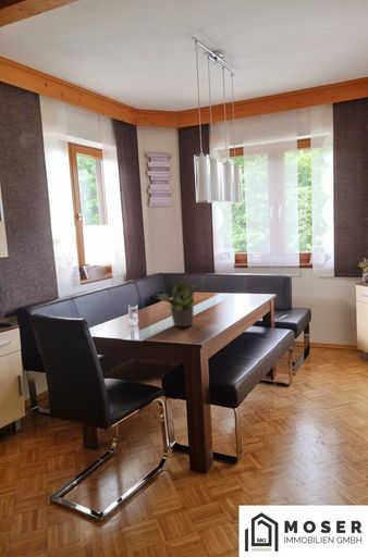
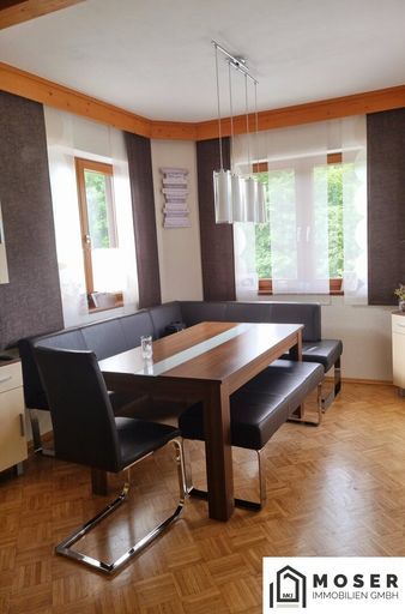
- potted plant [156,278,197,327]
